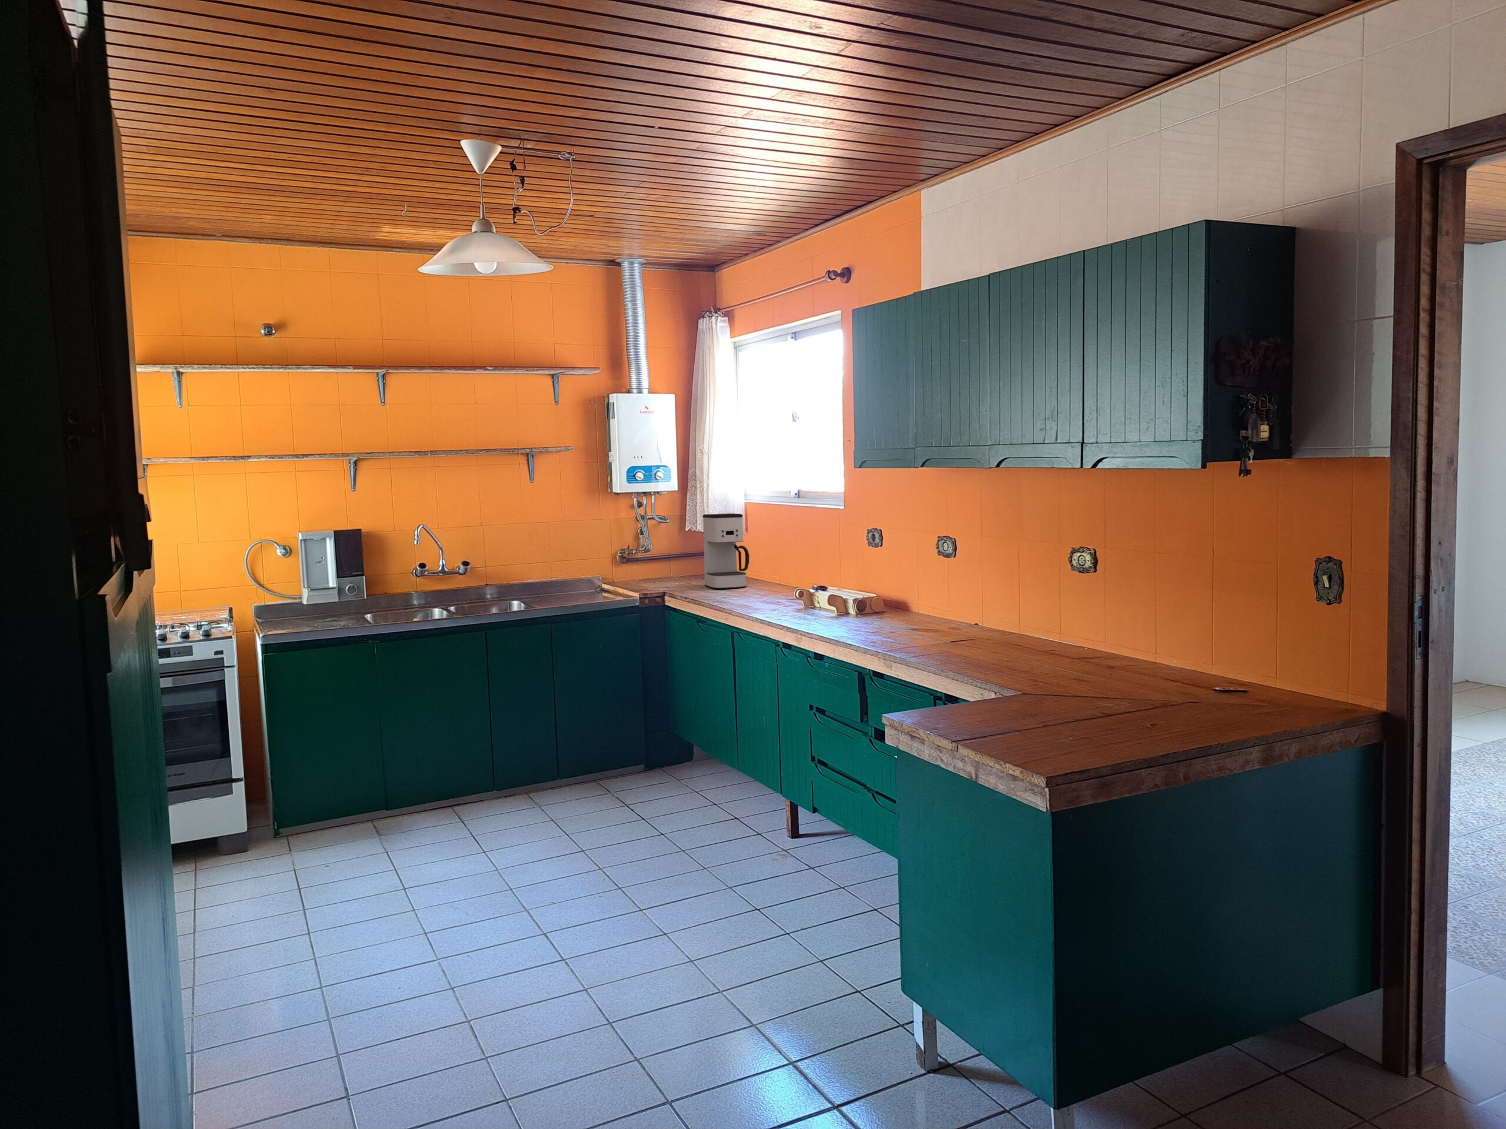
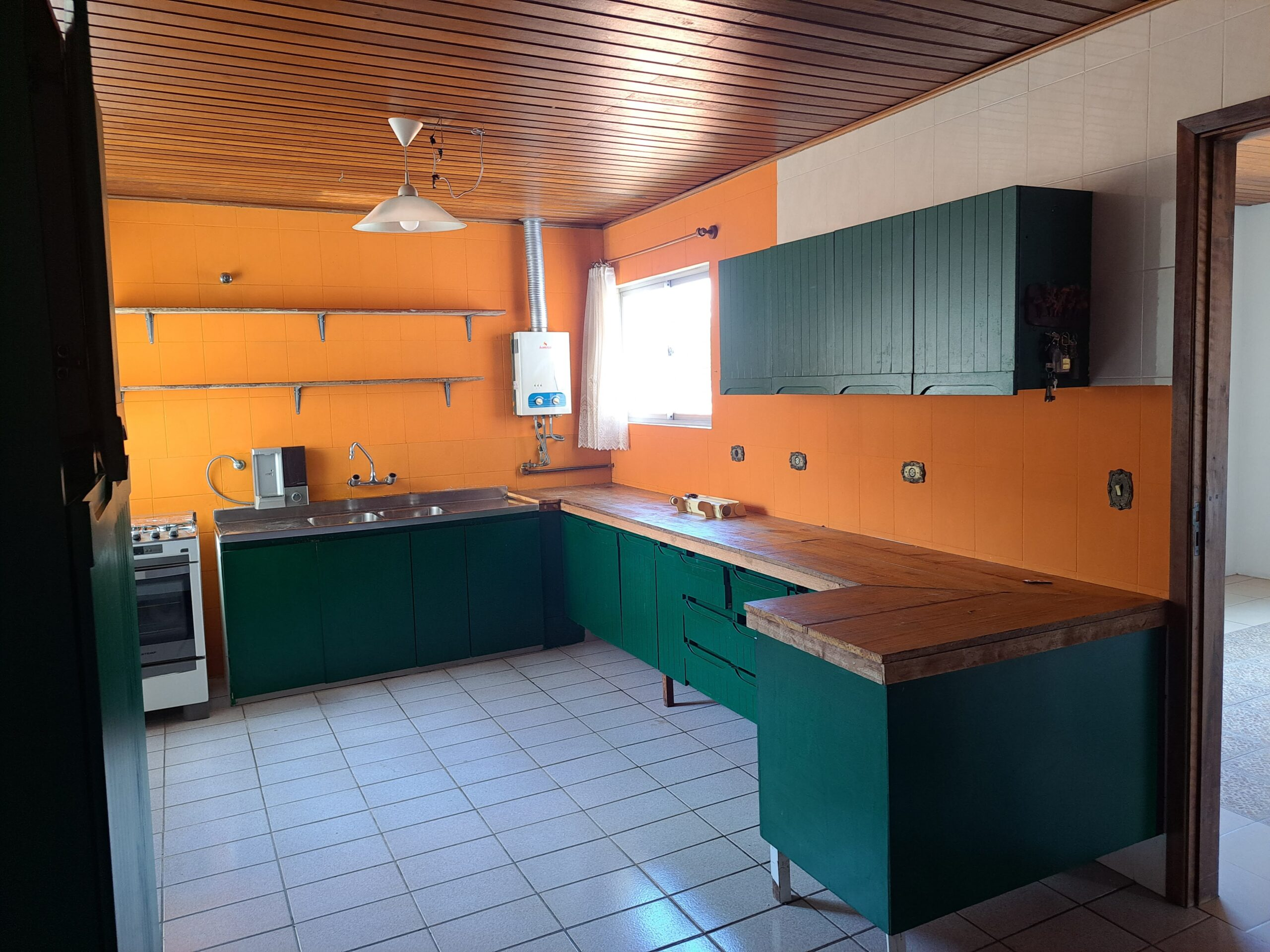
- coffee maker [702,512,751,589]
